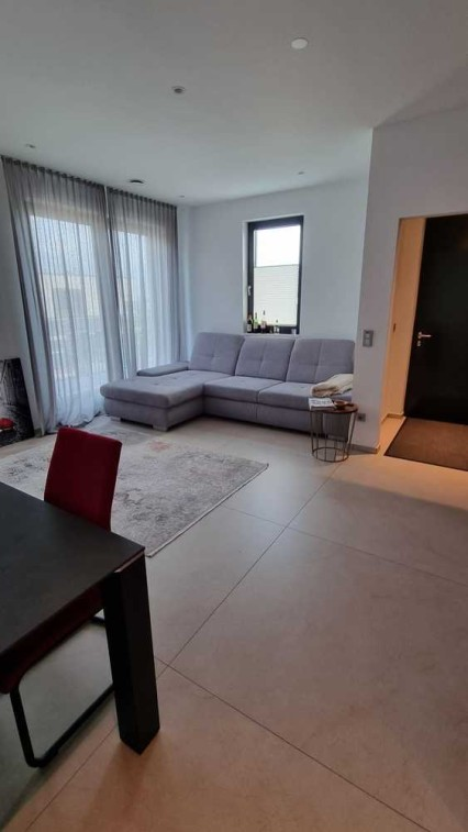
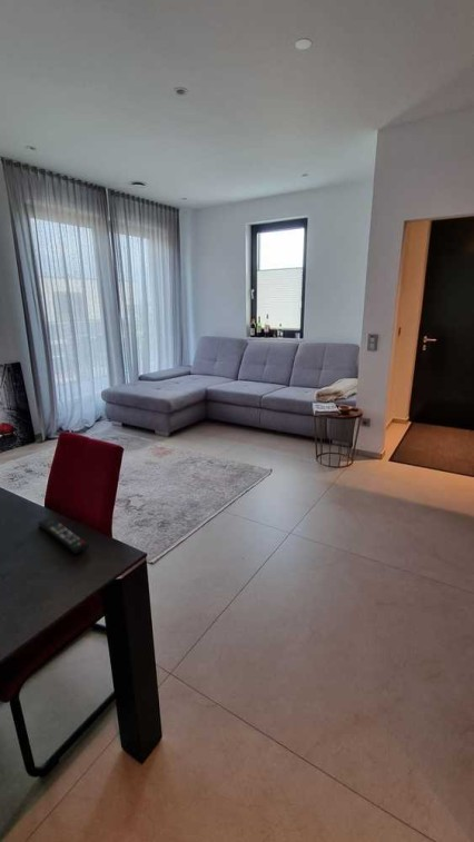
+ remote control [37,516,90,555]
